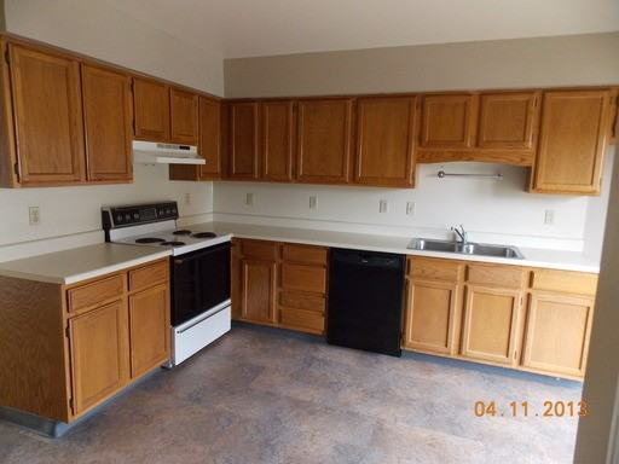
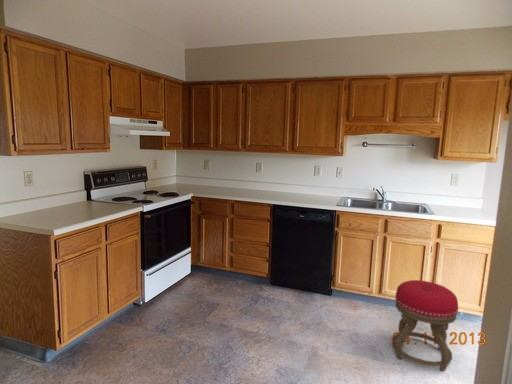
+ stool [391,279,459,372]
